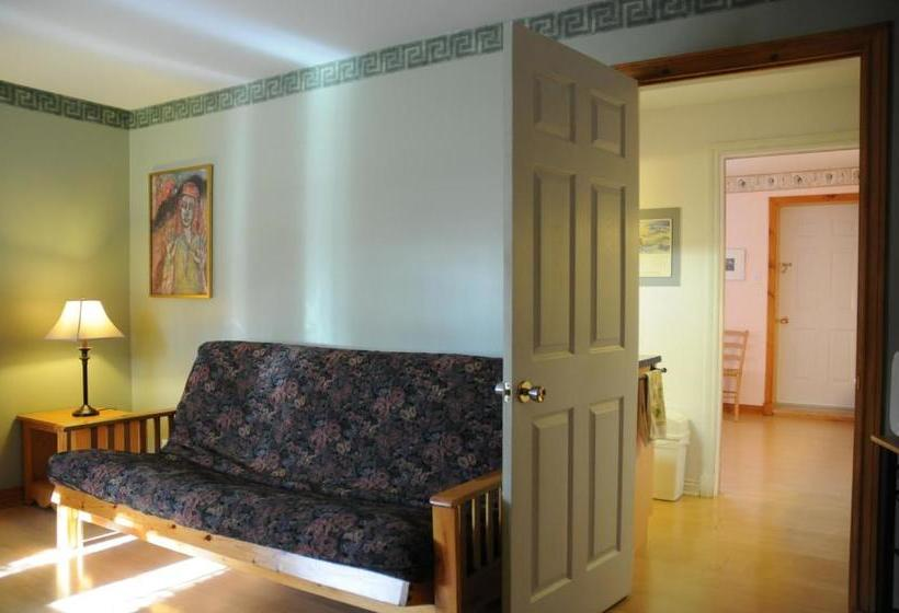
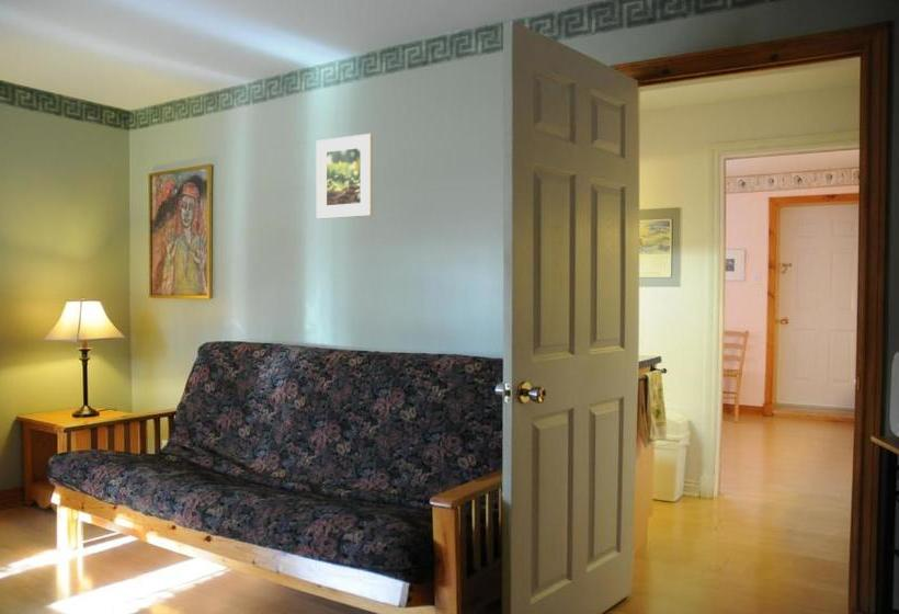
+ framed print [315,133,374,220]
